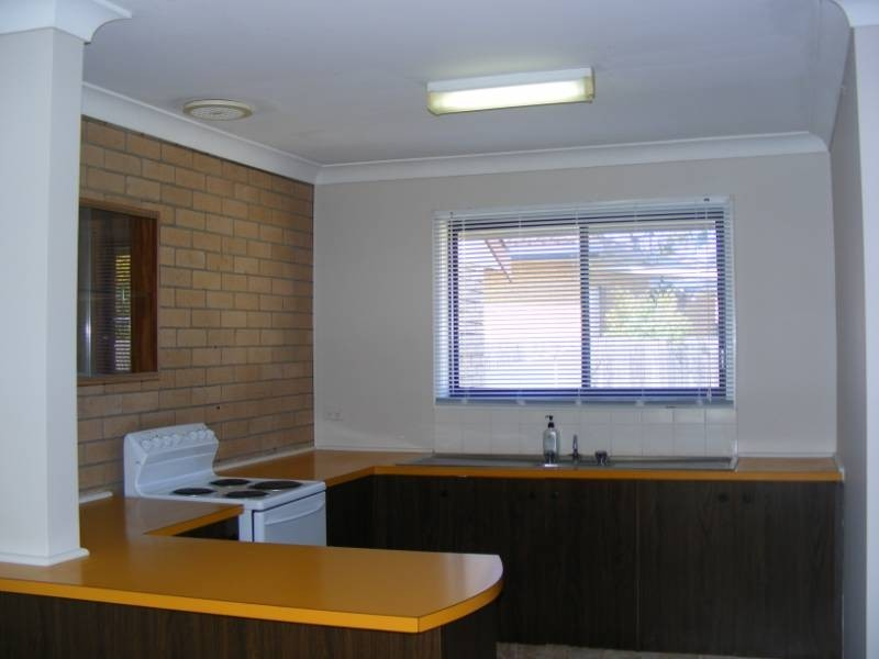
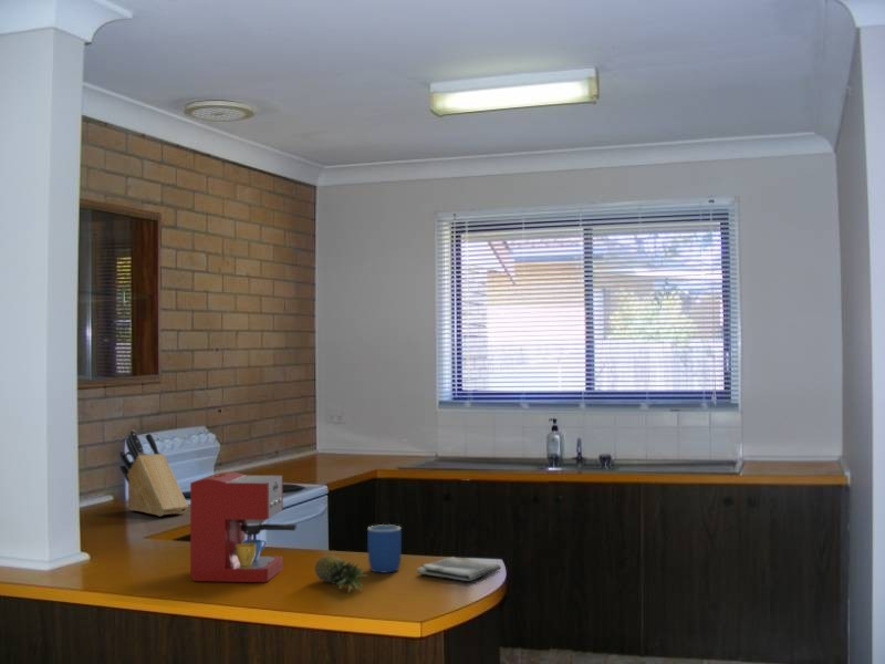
+ mug [366,523,403,574]
+ knife block [118,429,189,517]
+ dish towel [416,556,502,582]
+ fruit [314,554,367,593]
+ coffee maker [189,471,298,583]
